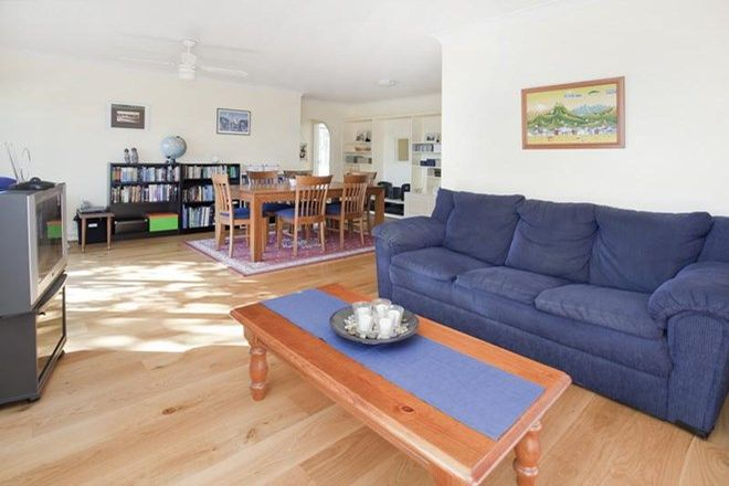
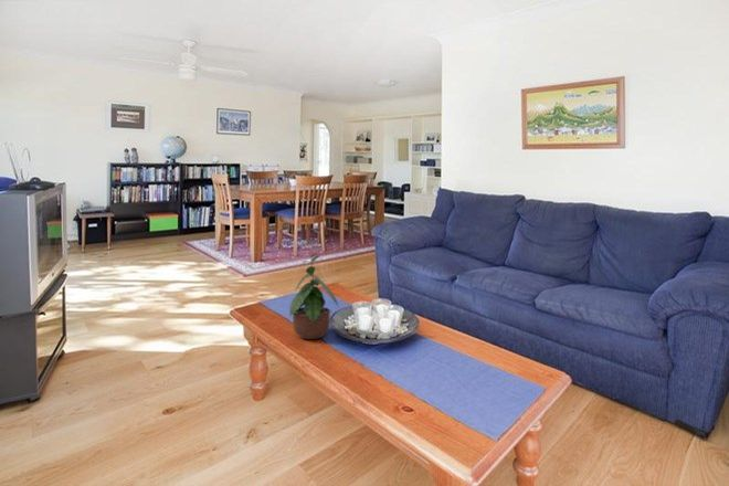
+ potted plant [288,252,340,340]
